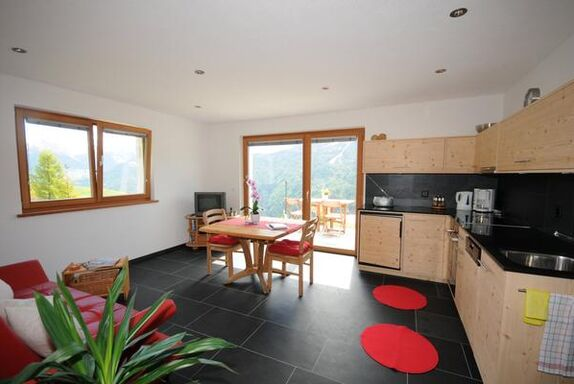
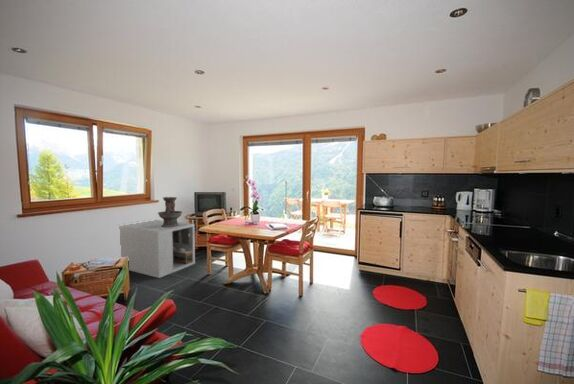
+ storage cabinet [118,219,196,279]
+ decorative urn [157,196,184,227]
